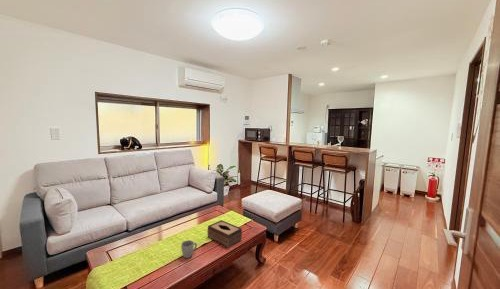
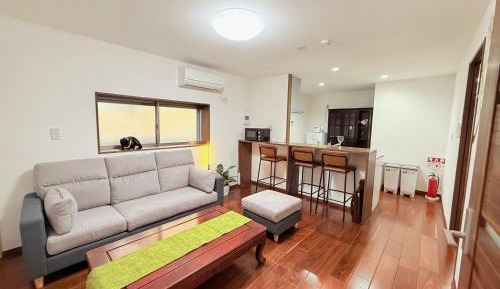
- tissue box [207,219,243,249]
- mug [180,239,198,259]
